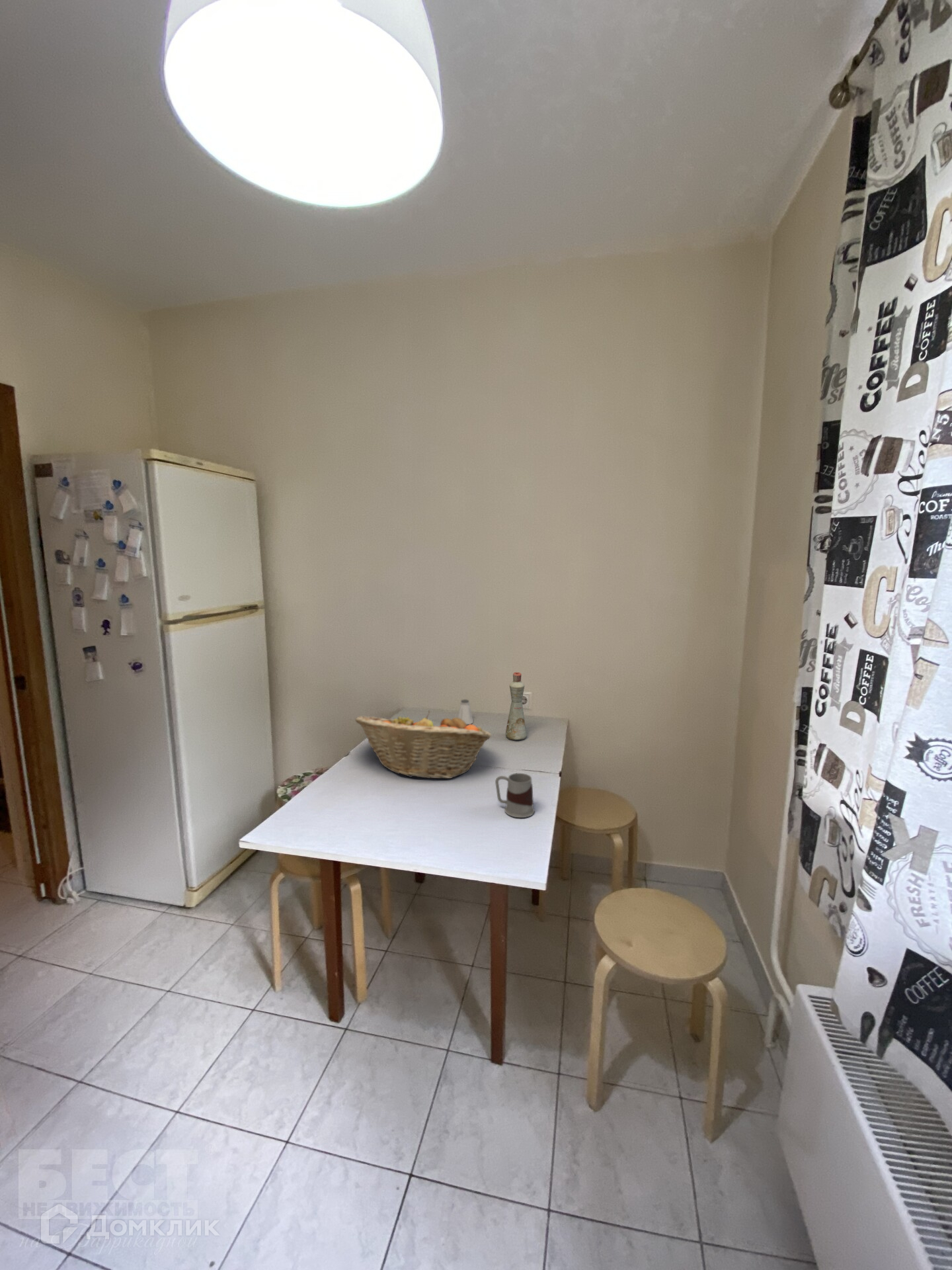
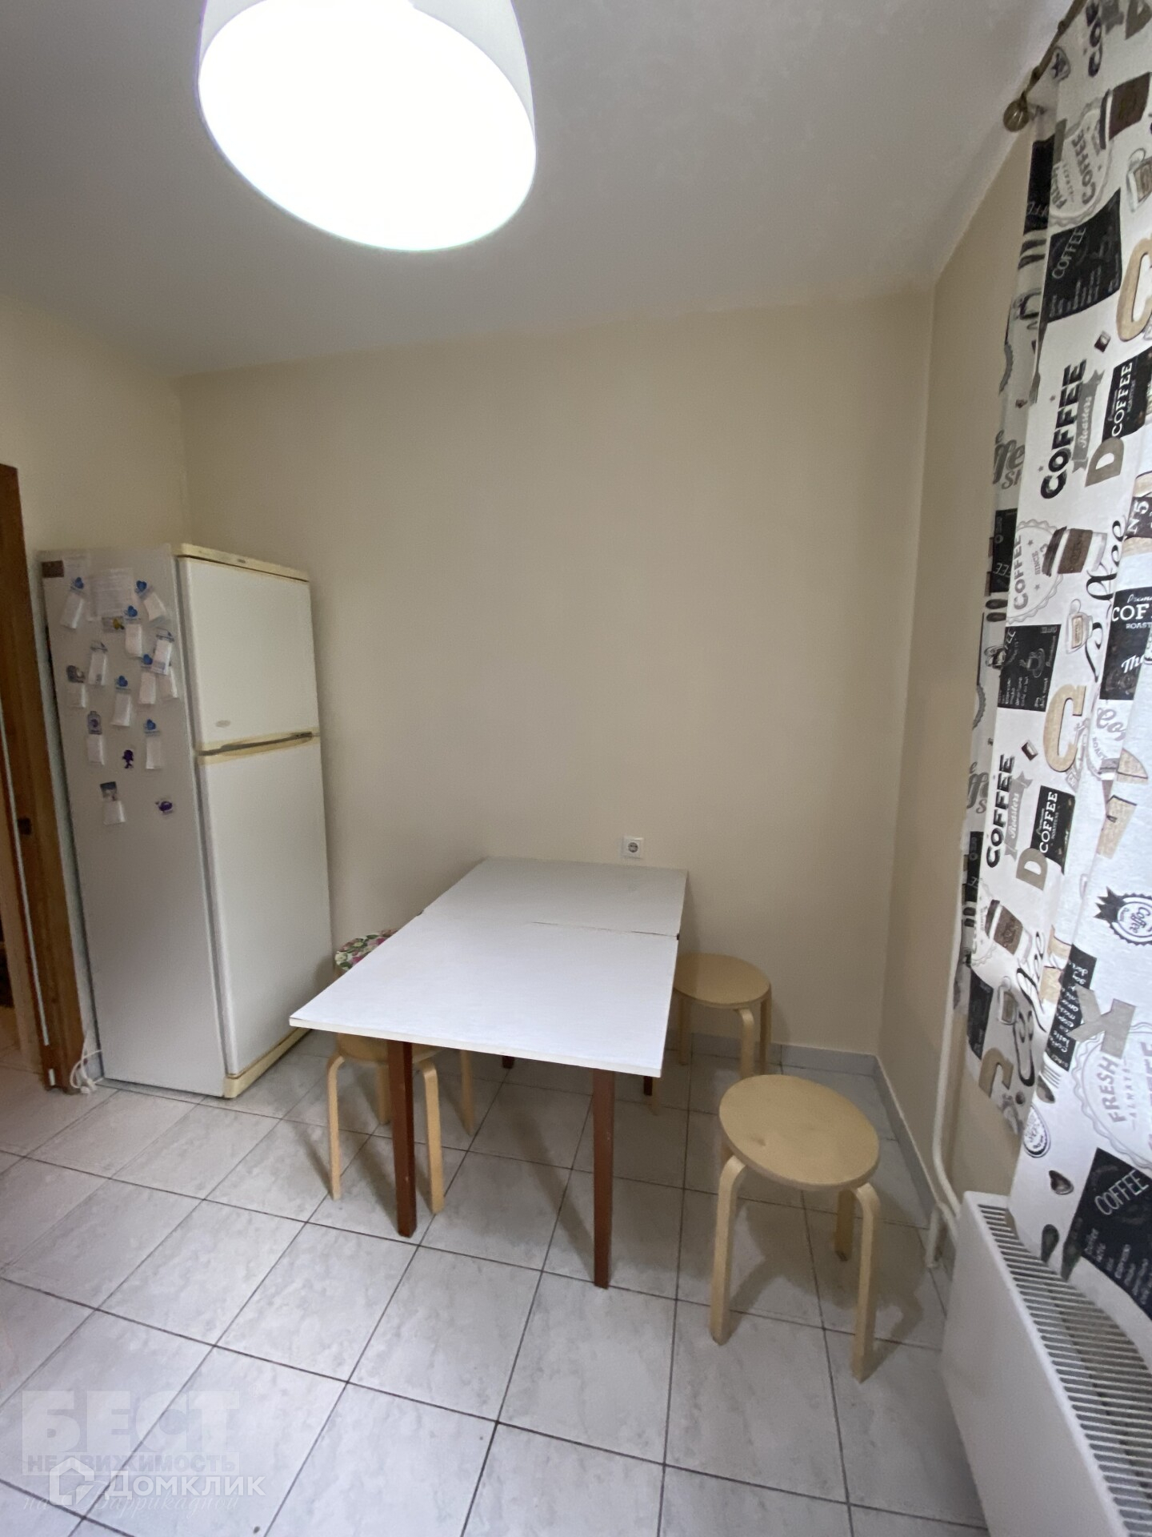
- mug [495,773,535,818]
- bottle [505,671,527,741]
- fruit basket [354,710,493,779]
- saltshaker [457,698,474,725]
